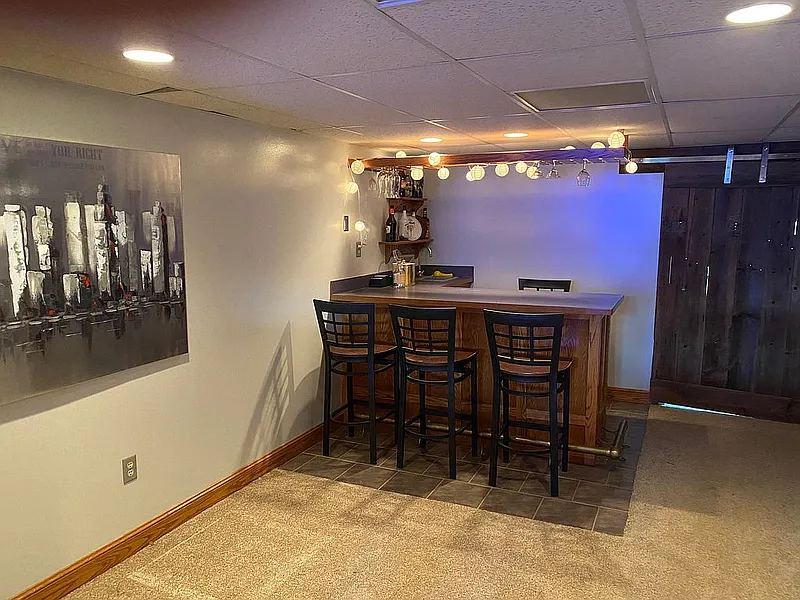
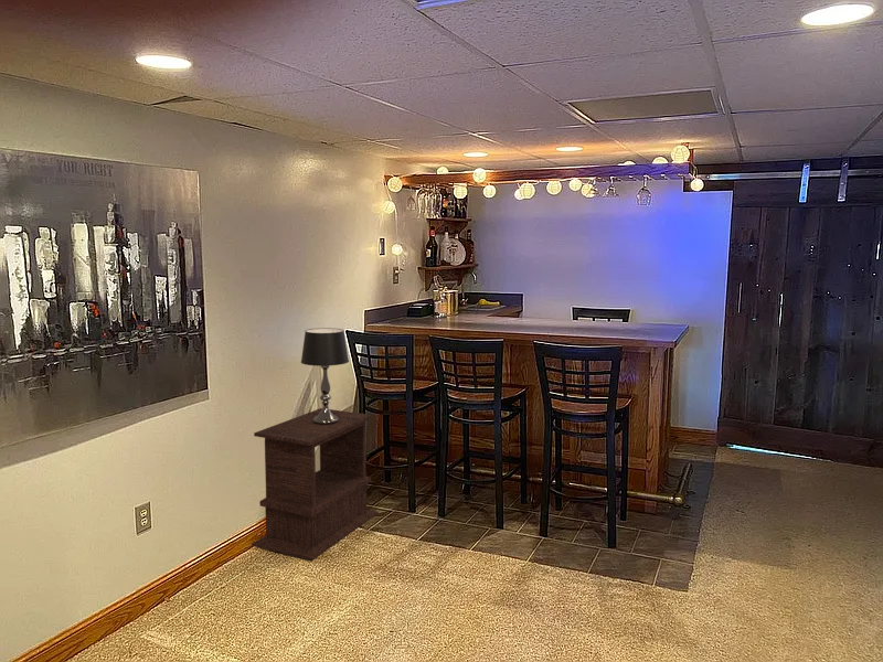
+ side table [251,407,380,562]
+ table lamp [300,327,350,425]
